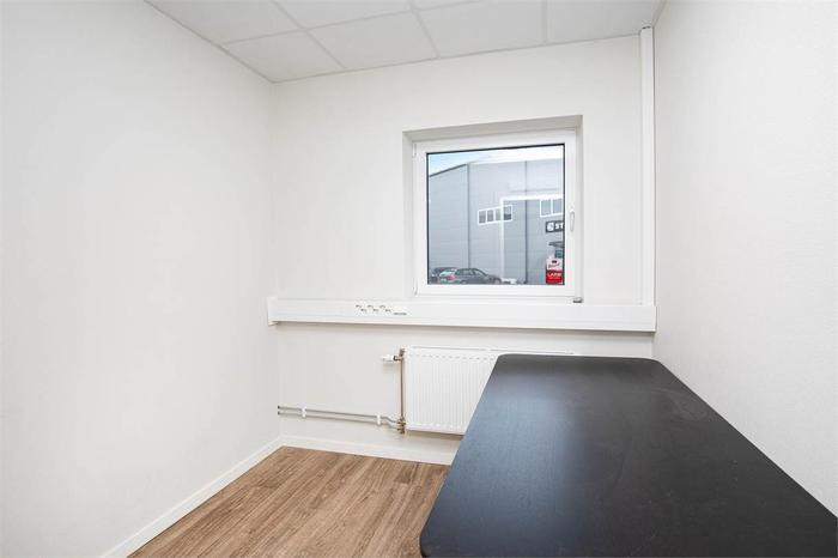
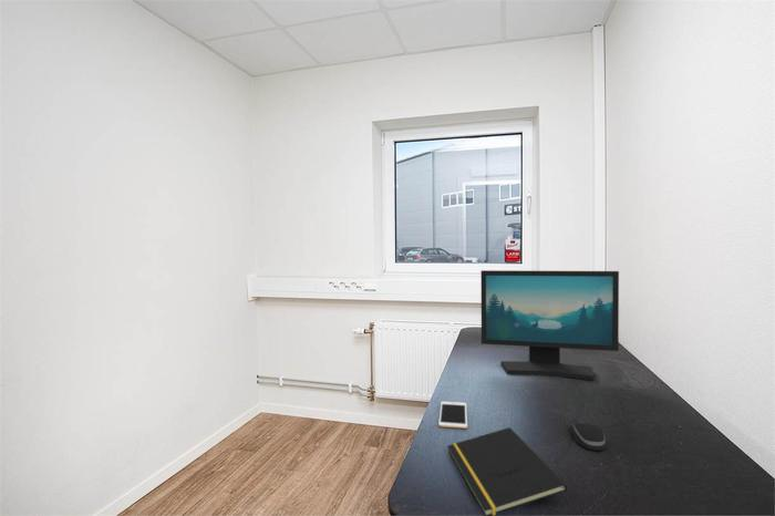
+ computer mouse [570,421,607,452]
+ notepad [446,426,568,516]
+ computer monitor [480,269,620,382]
+ cell phone [437,401,468,430]
